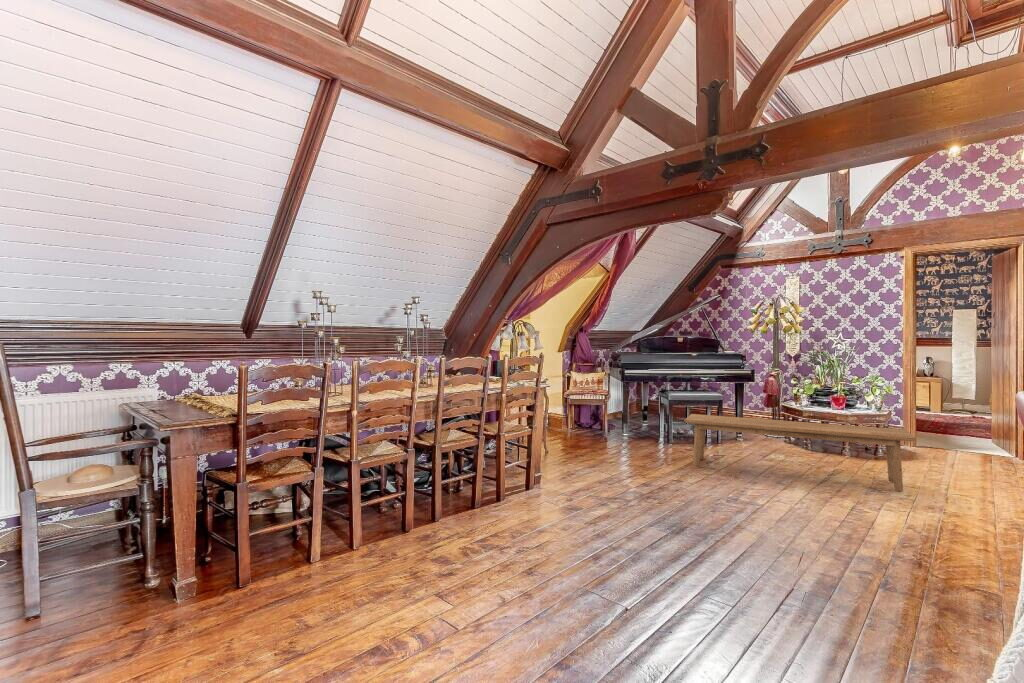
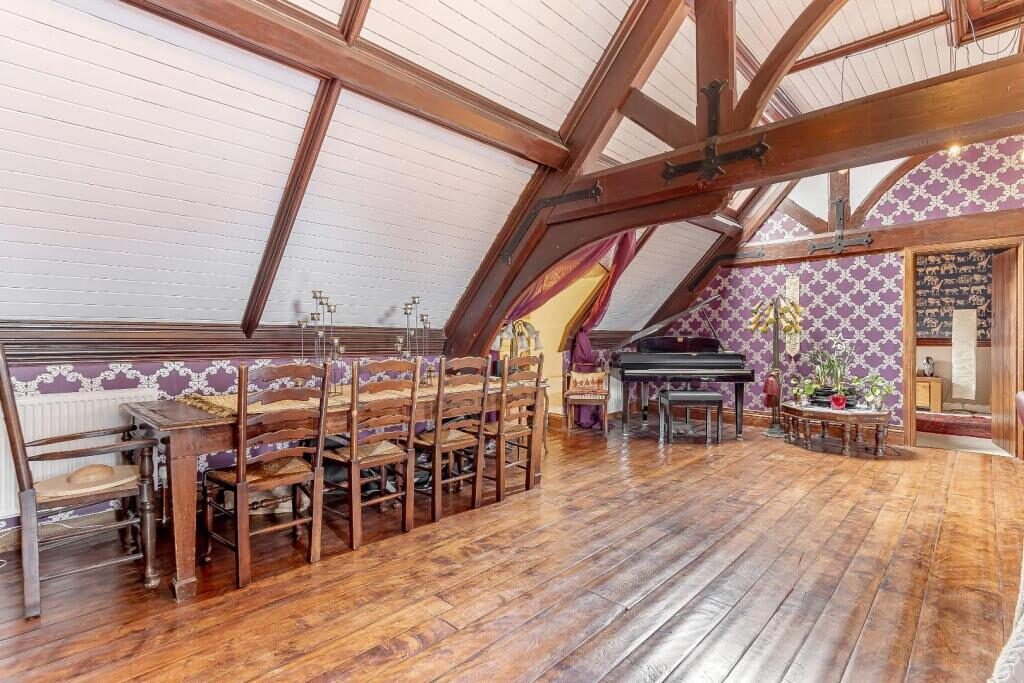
- bench [684,413,917,492]
